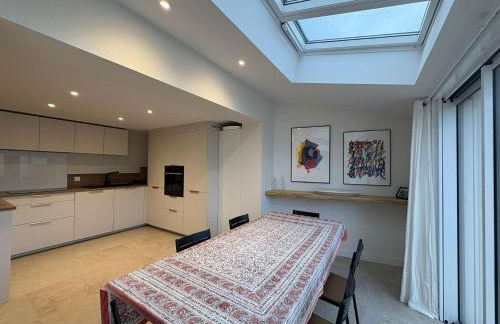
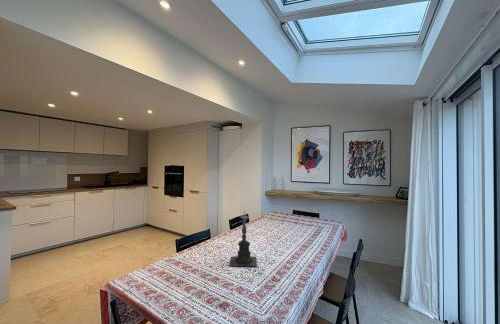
+ candle holder [228,208,258,267]
